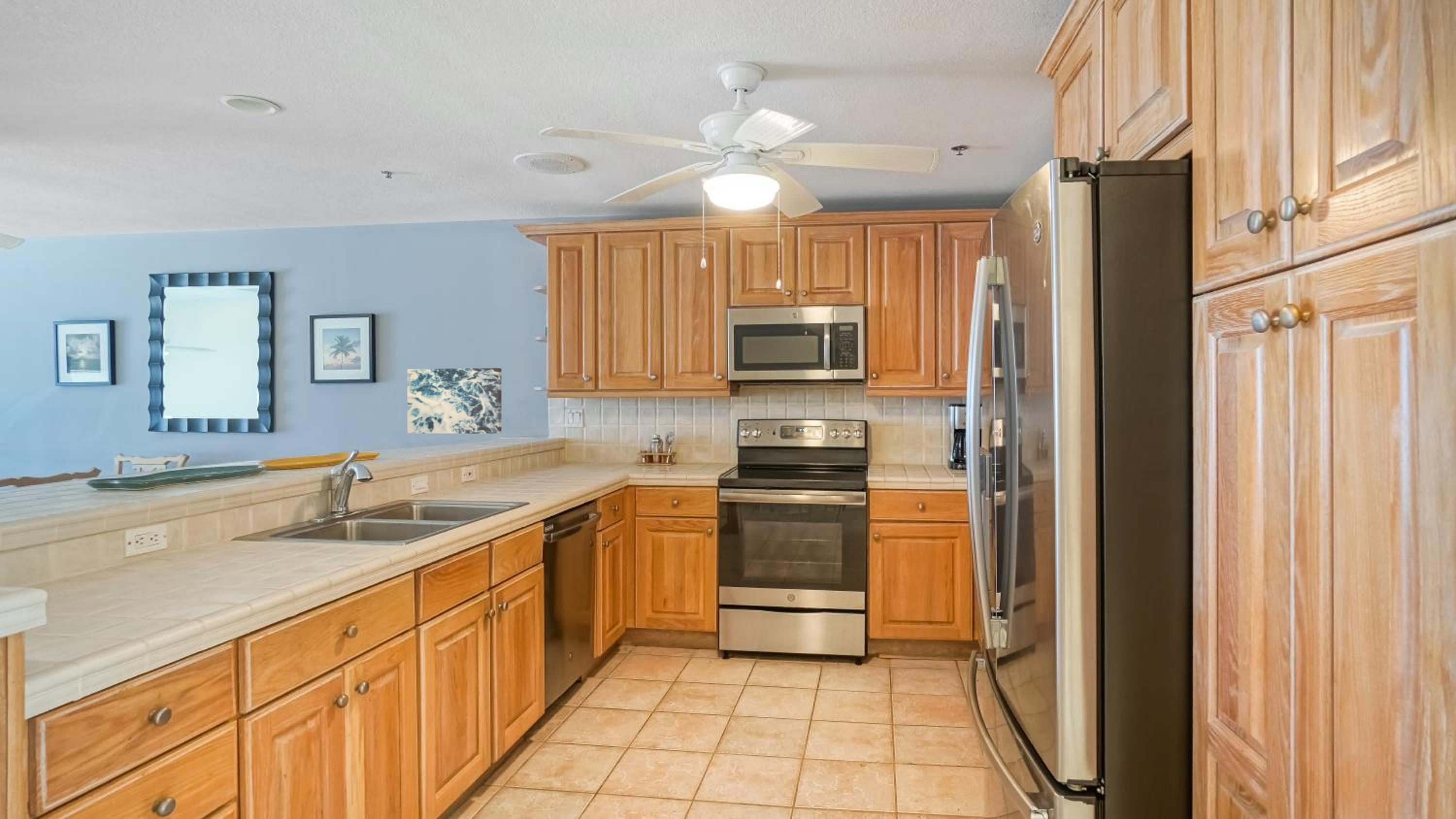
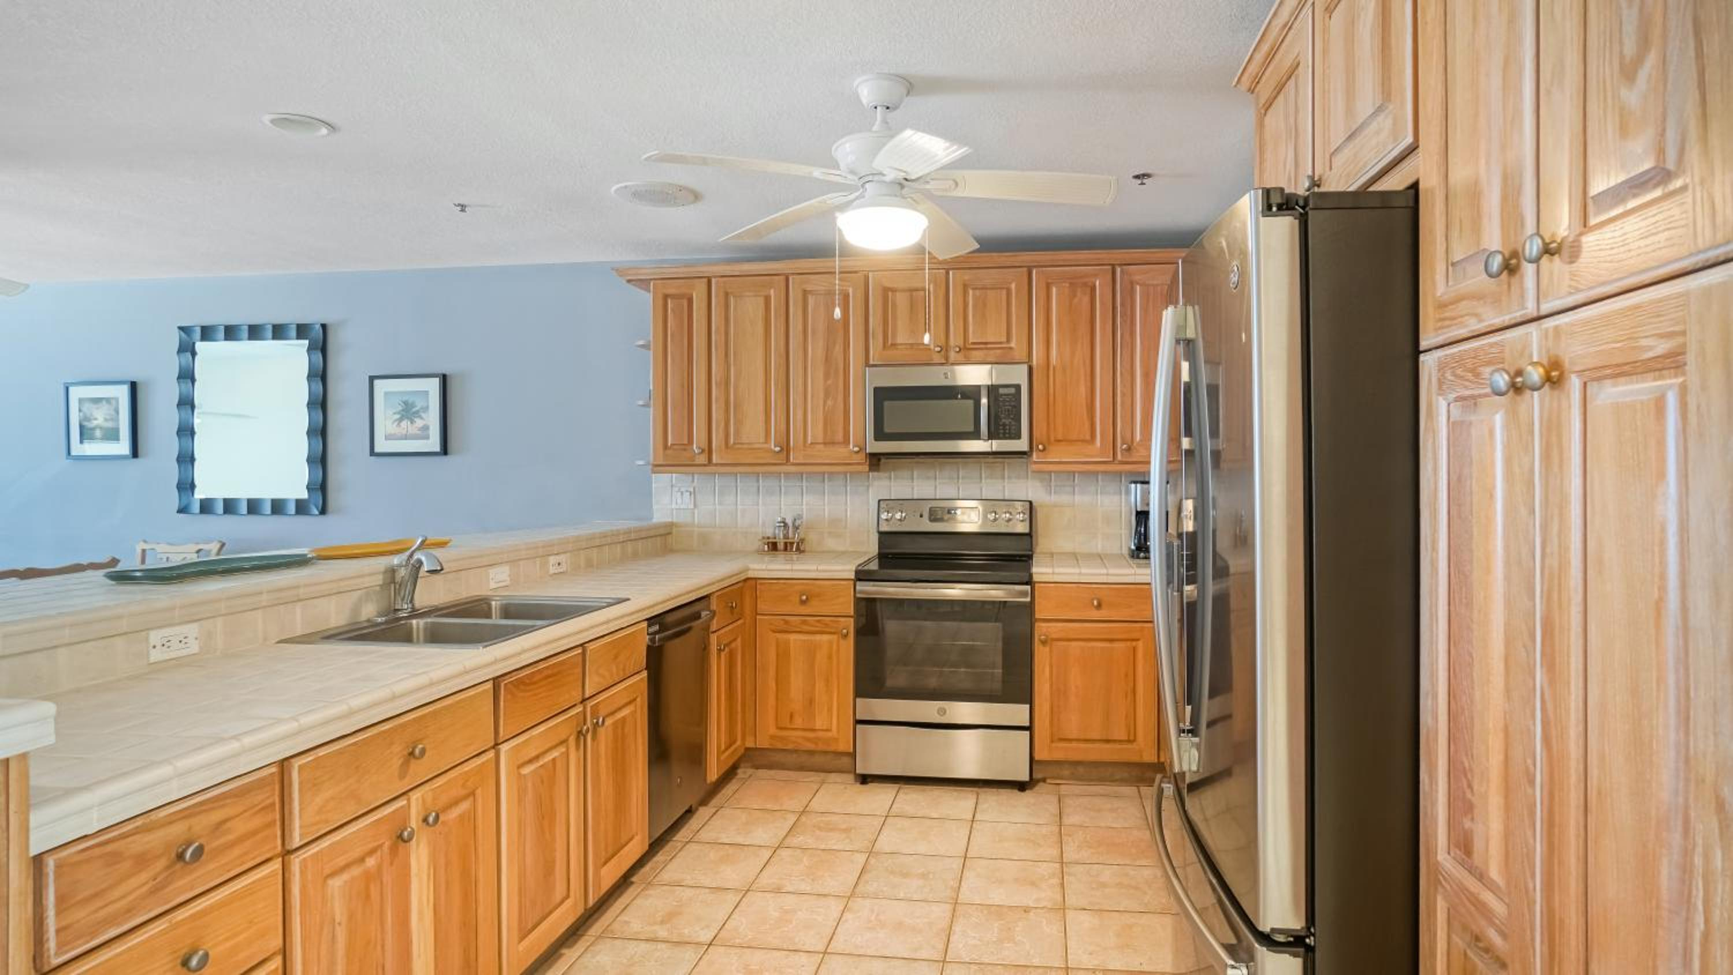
- wall art [407,367,502,434]
